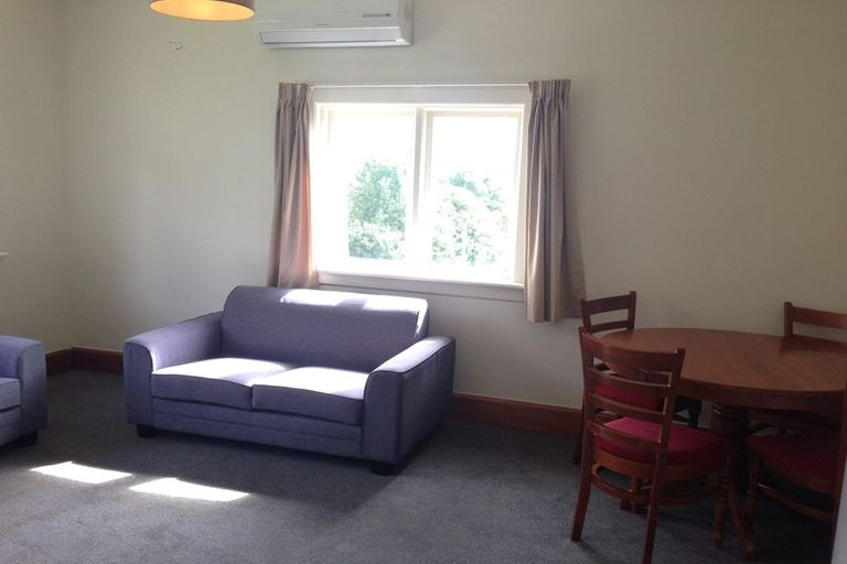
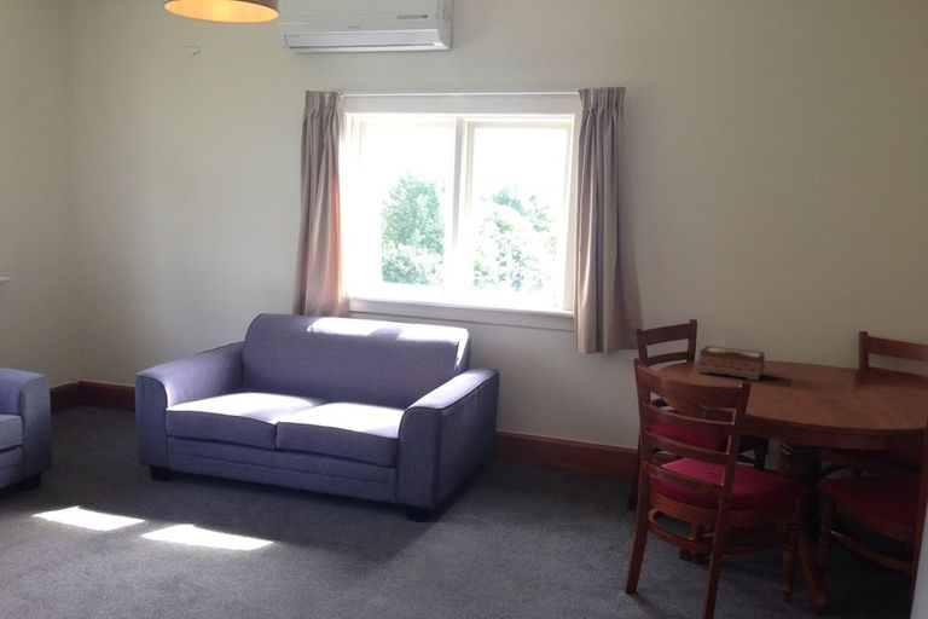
+ tissue box [697,345,766,381]
